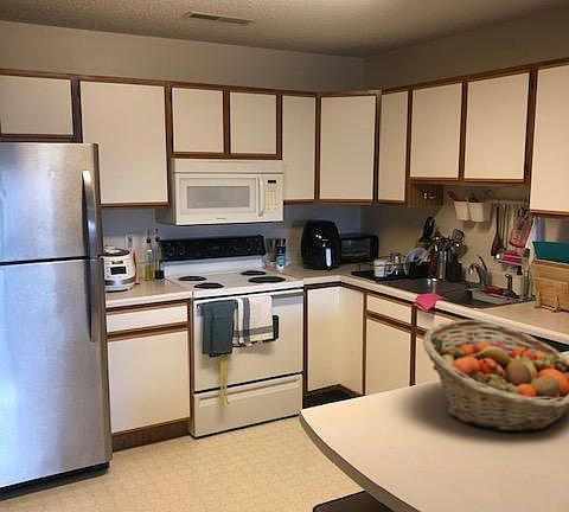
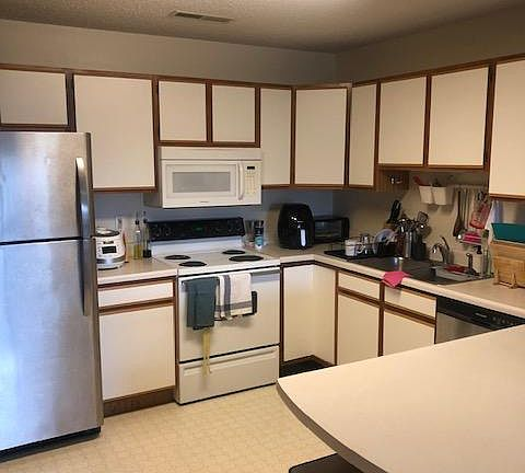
- fruit basket [422,319,569,433]
